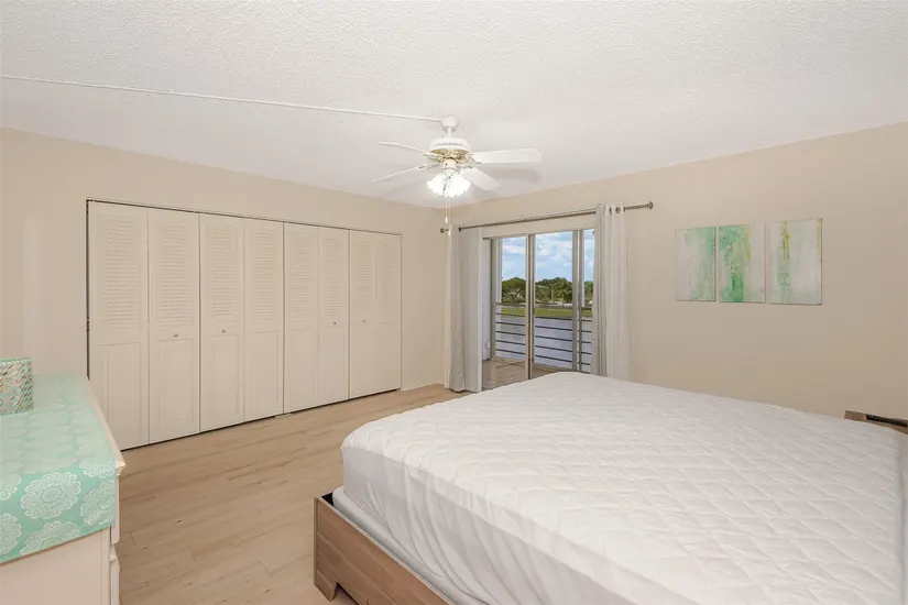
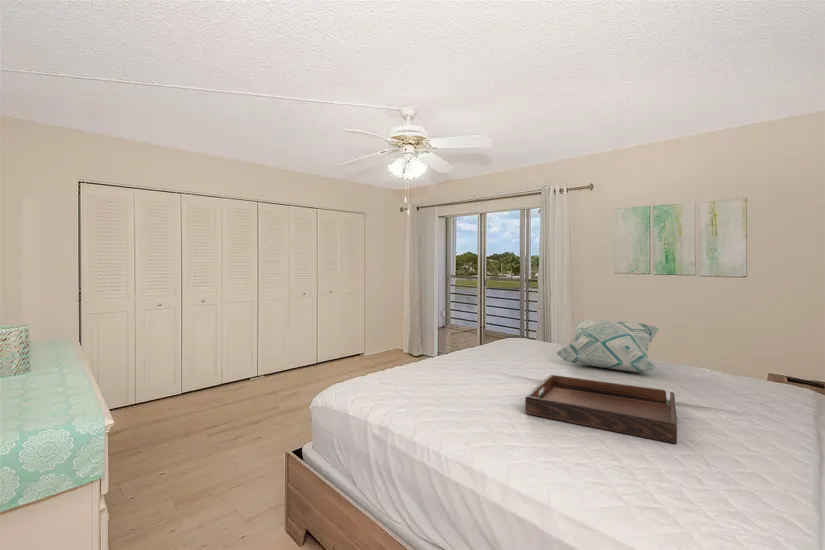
+ serving tray [524,374,678,445]
+ decorative pillow [556,319,661,373]
